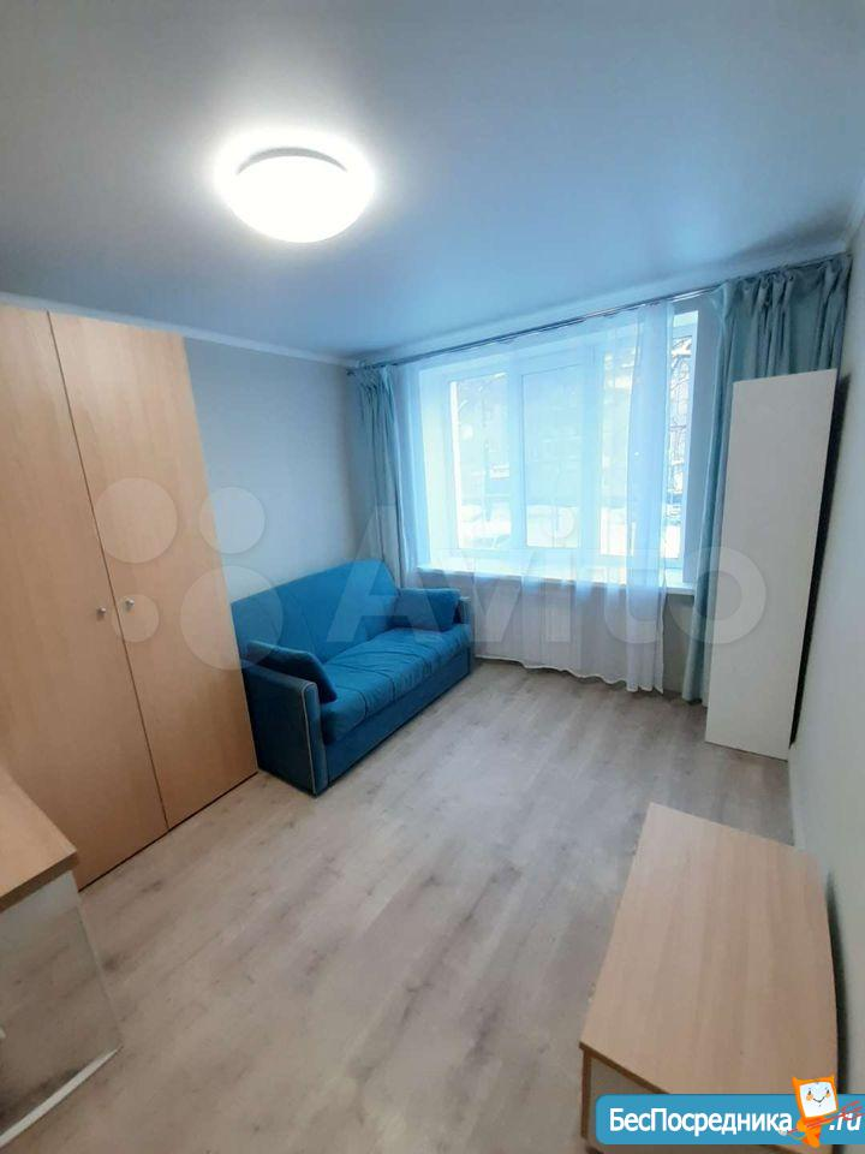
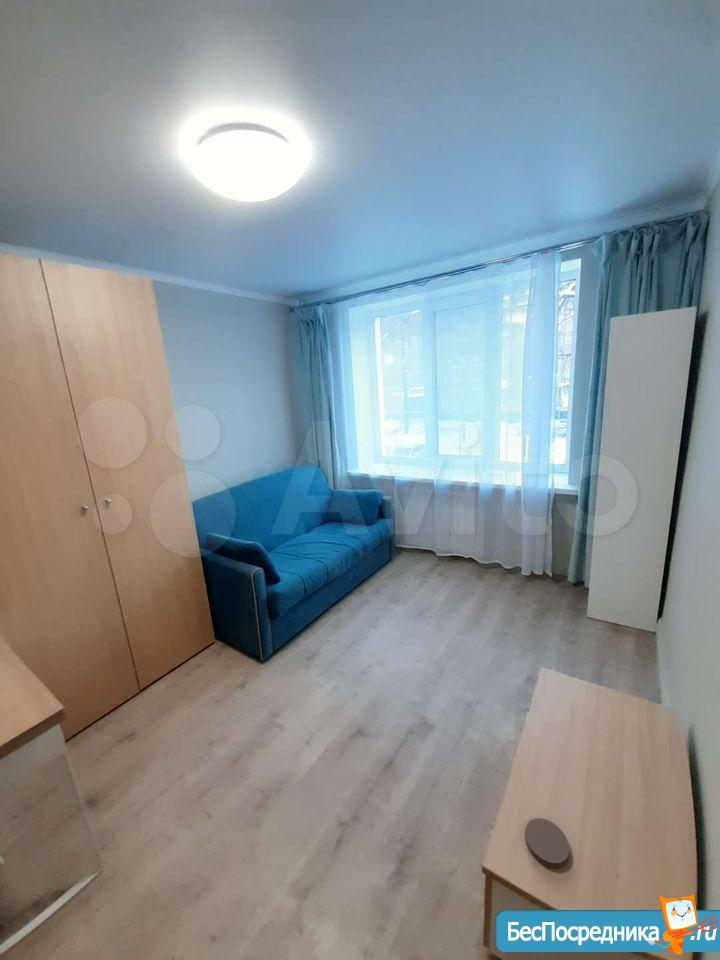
+ coaster [524,817,570,869]
